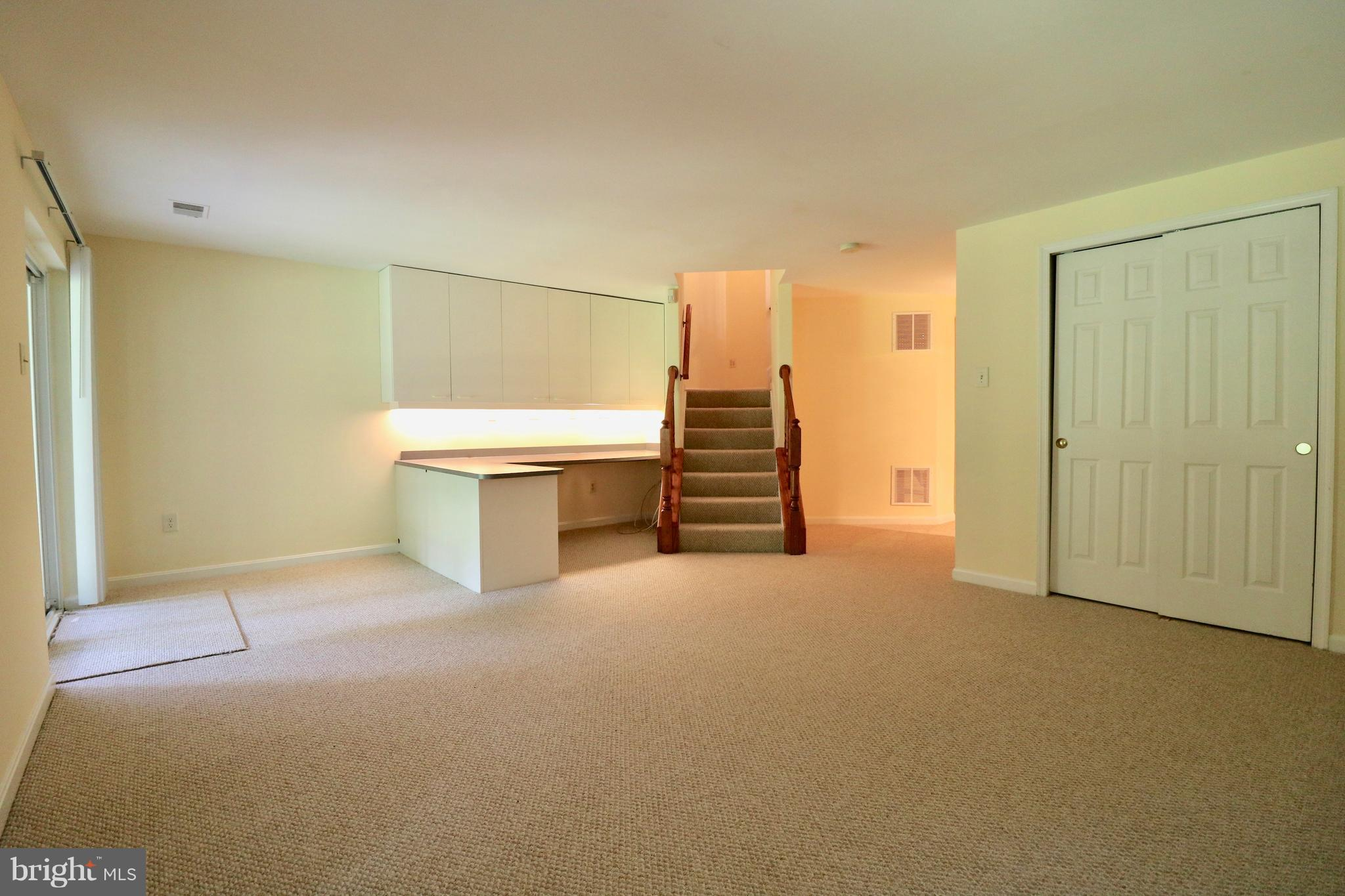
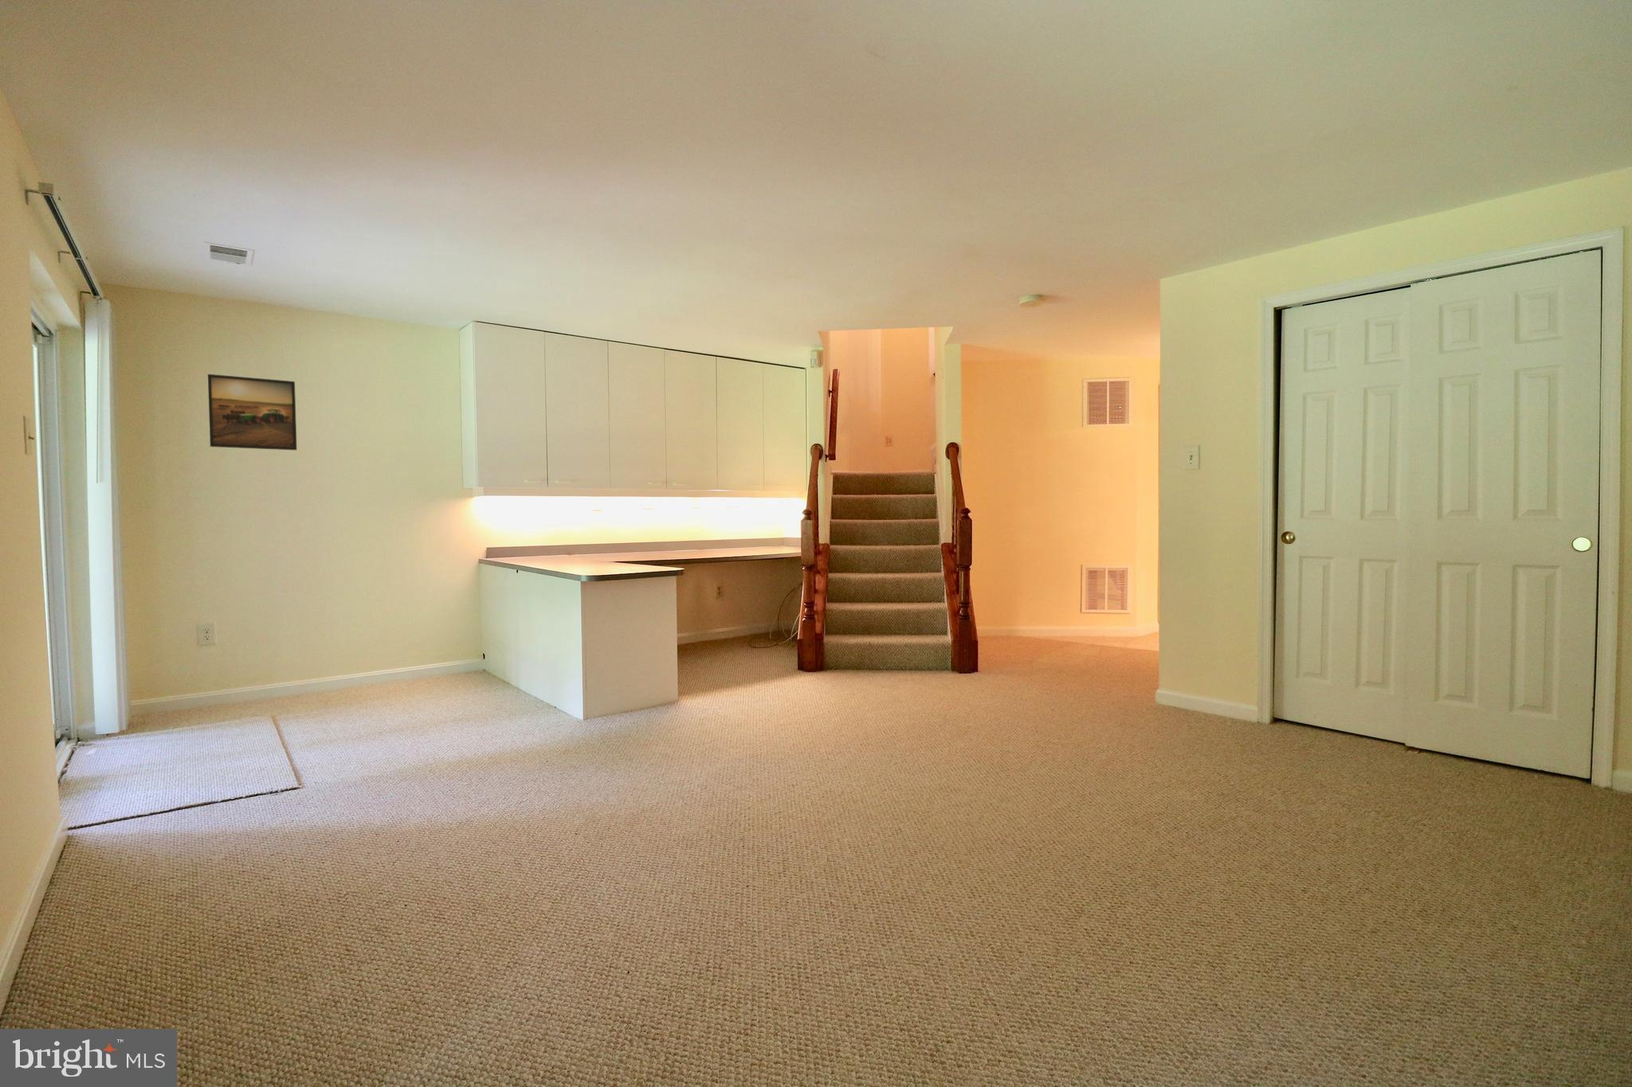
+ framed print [206,374,298,451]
